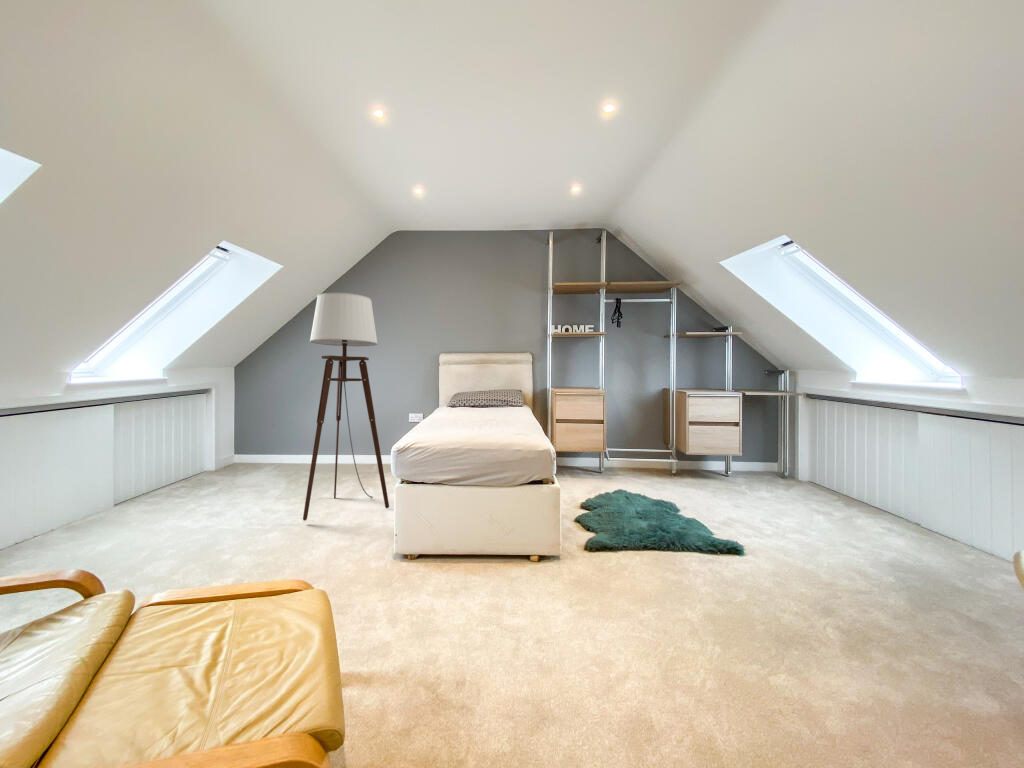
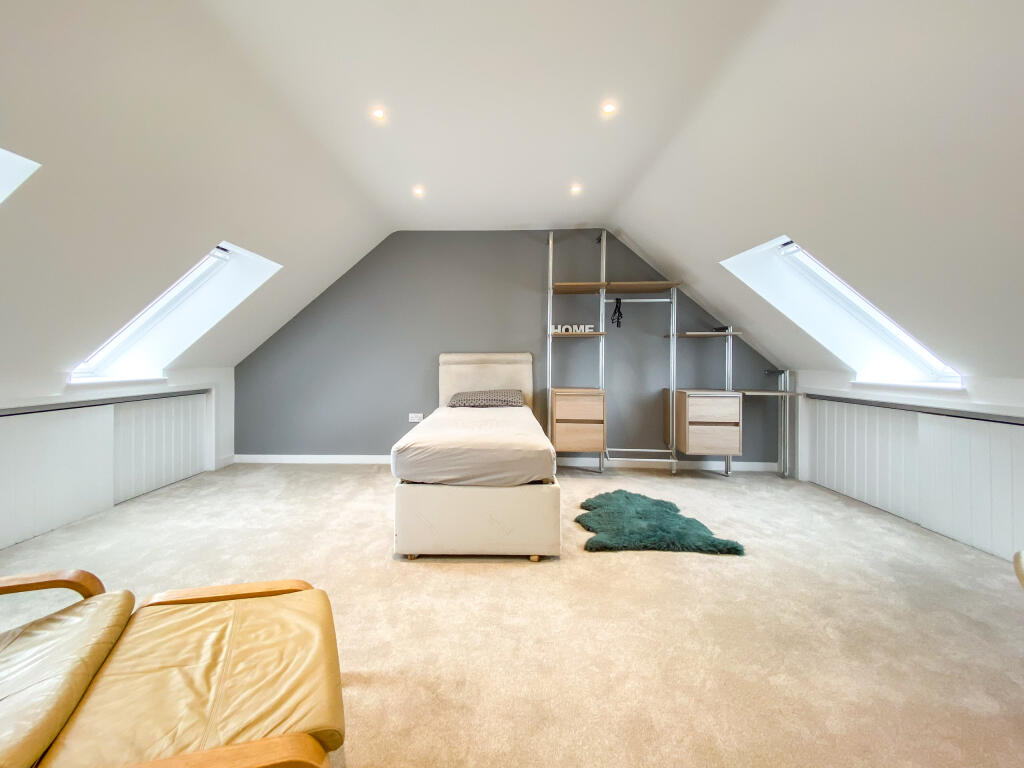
- floor lamp [302,292,390,522]
